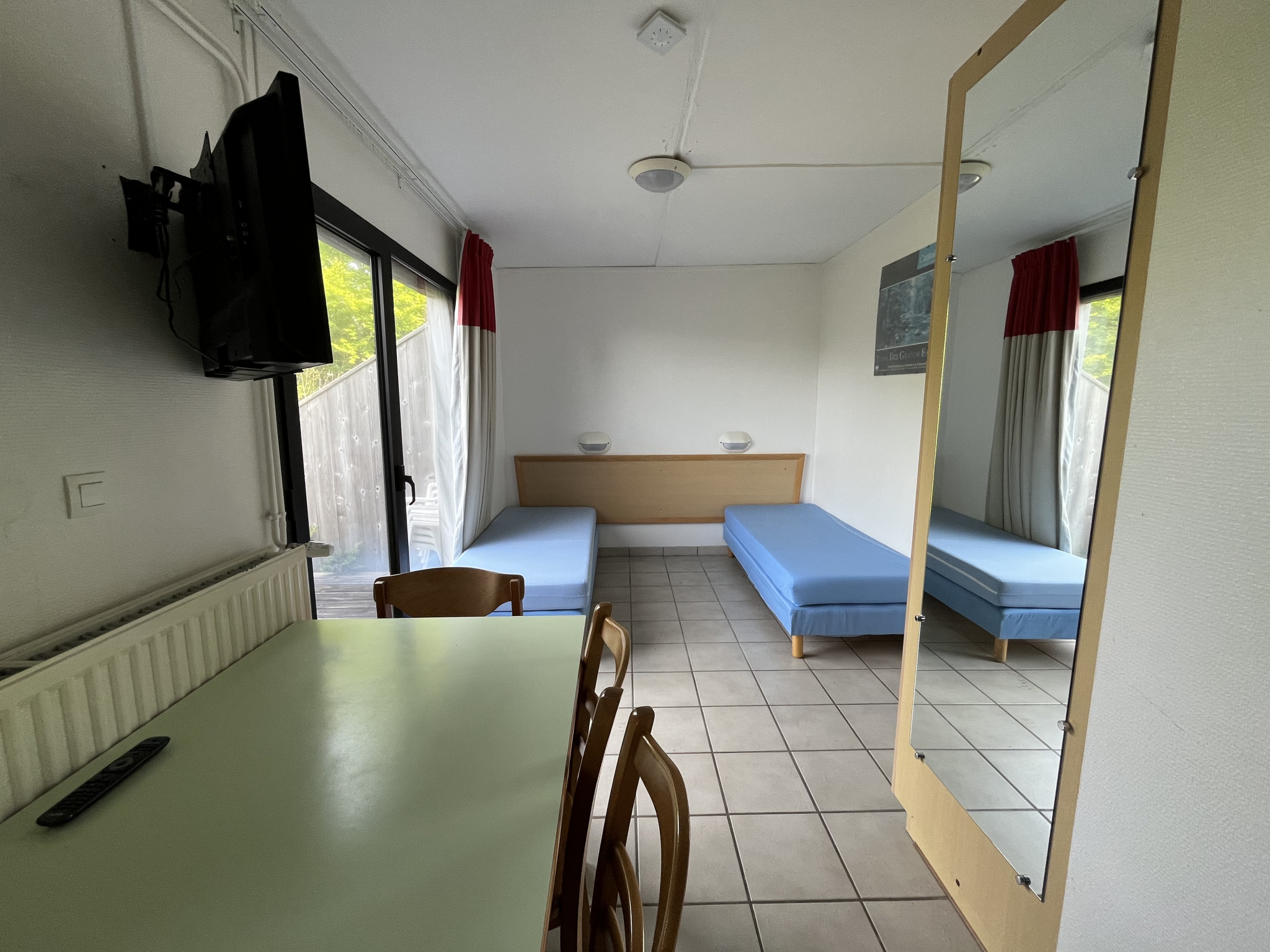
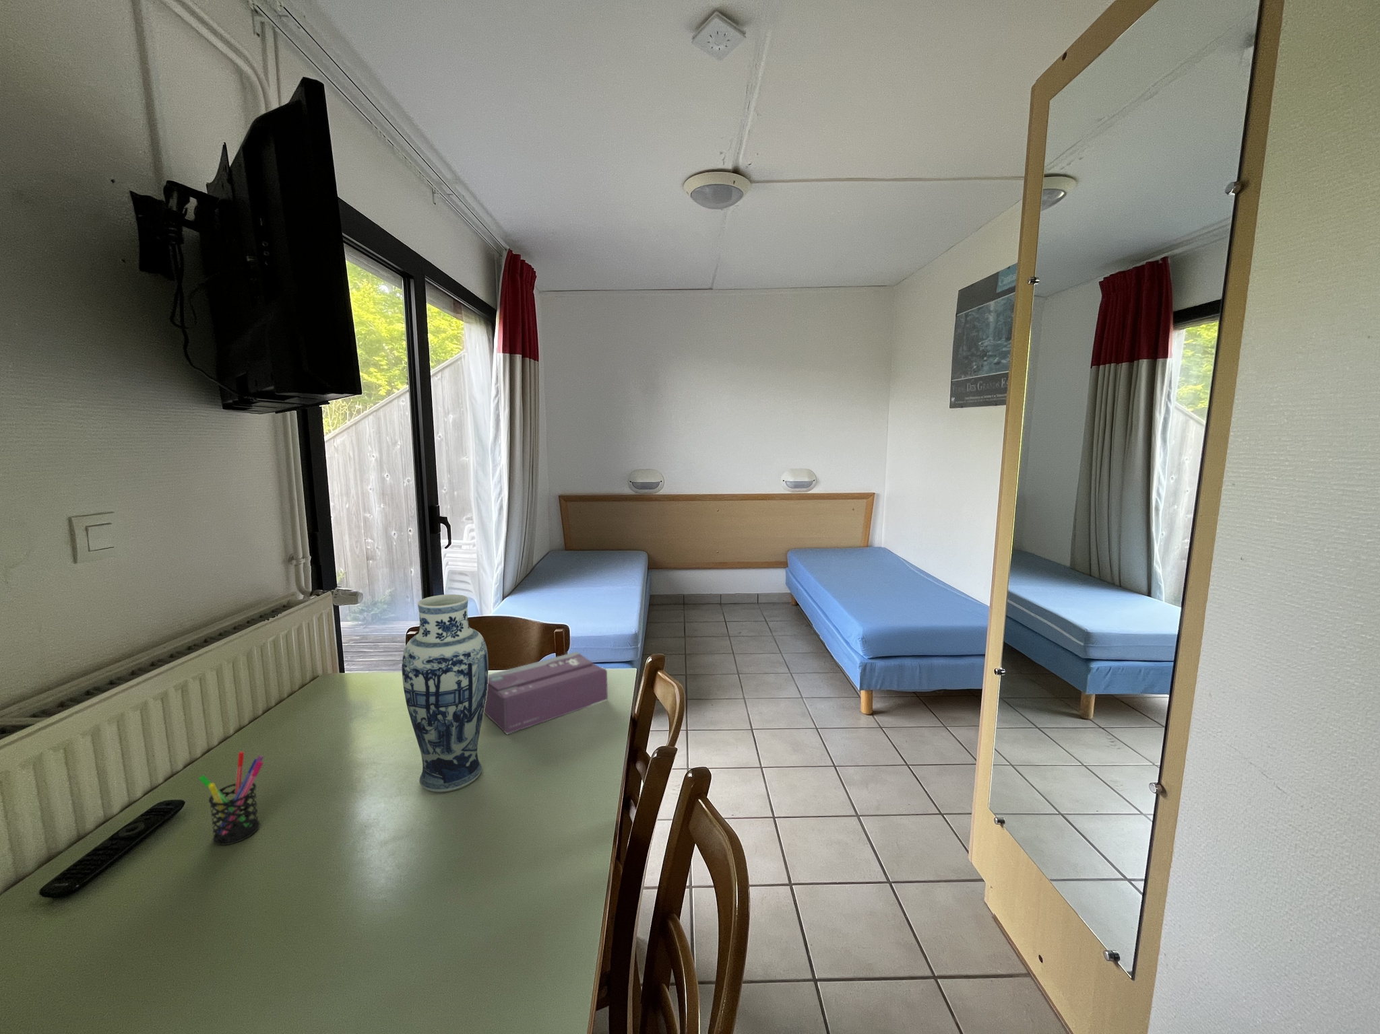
+ tissue box [484,651,607,735]
+ pen holder [198,752,264,845]
+ vase [401,594,489,793]
